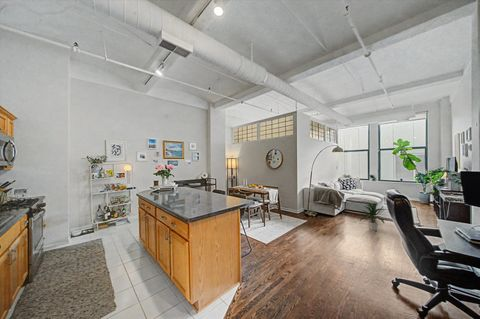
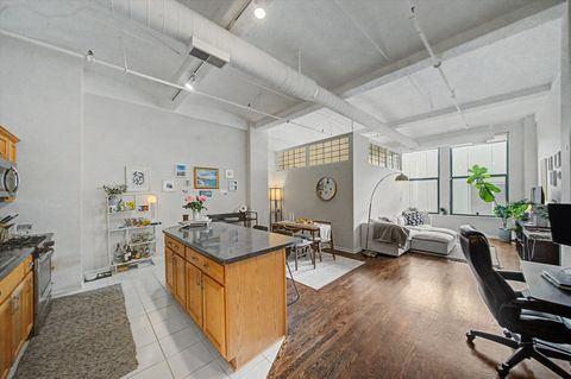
- indoor plant [358,201,388,232]
